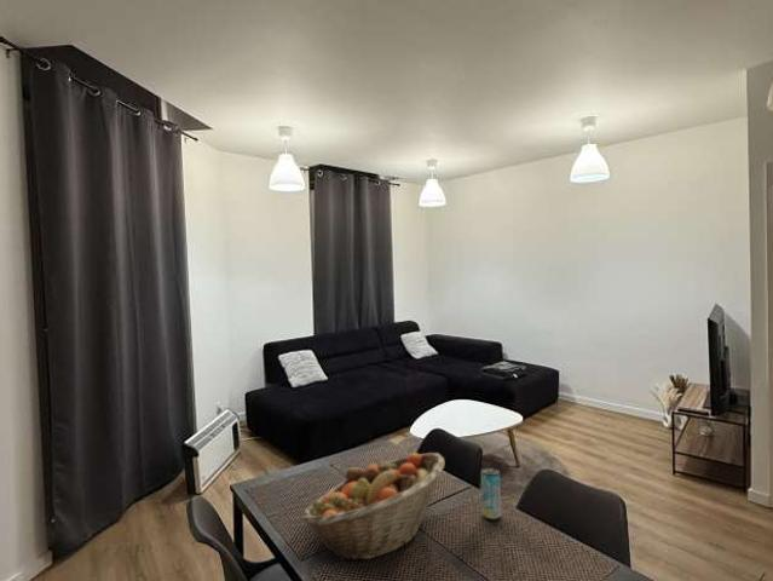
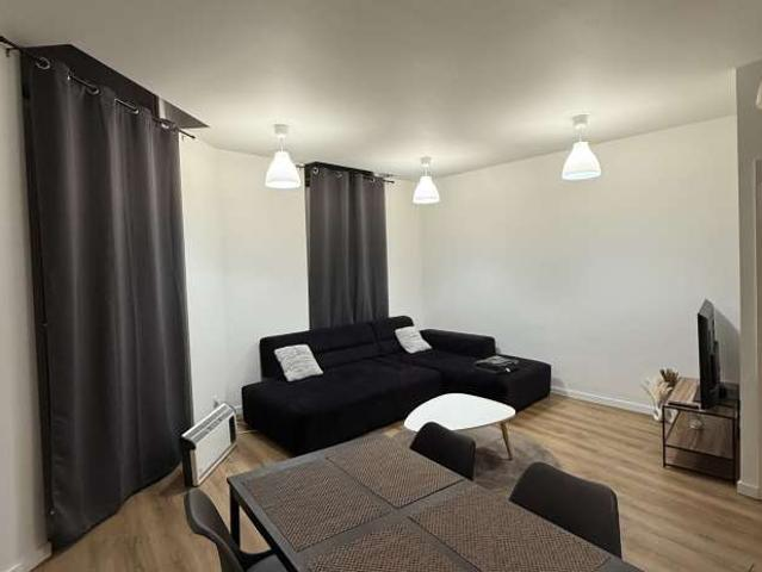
- beverage can [480,466,502,522]
- fruit basket [300,451,445,562]
